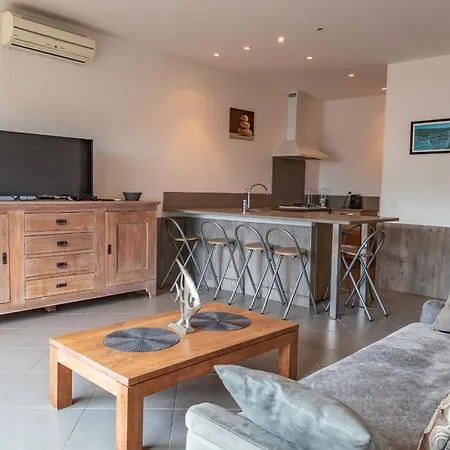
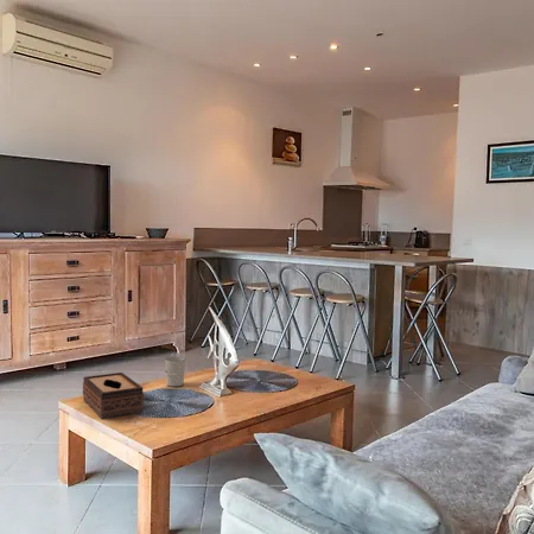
+ cup [164,356,187,388]
+ tissue box [82,371,145,421]
